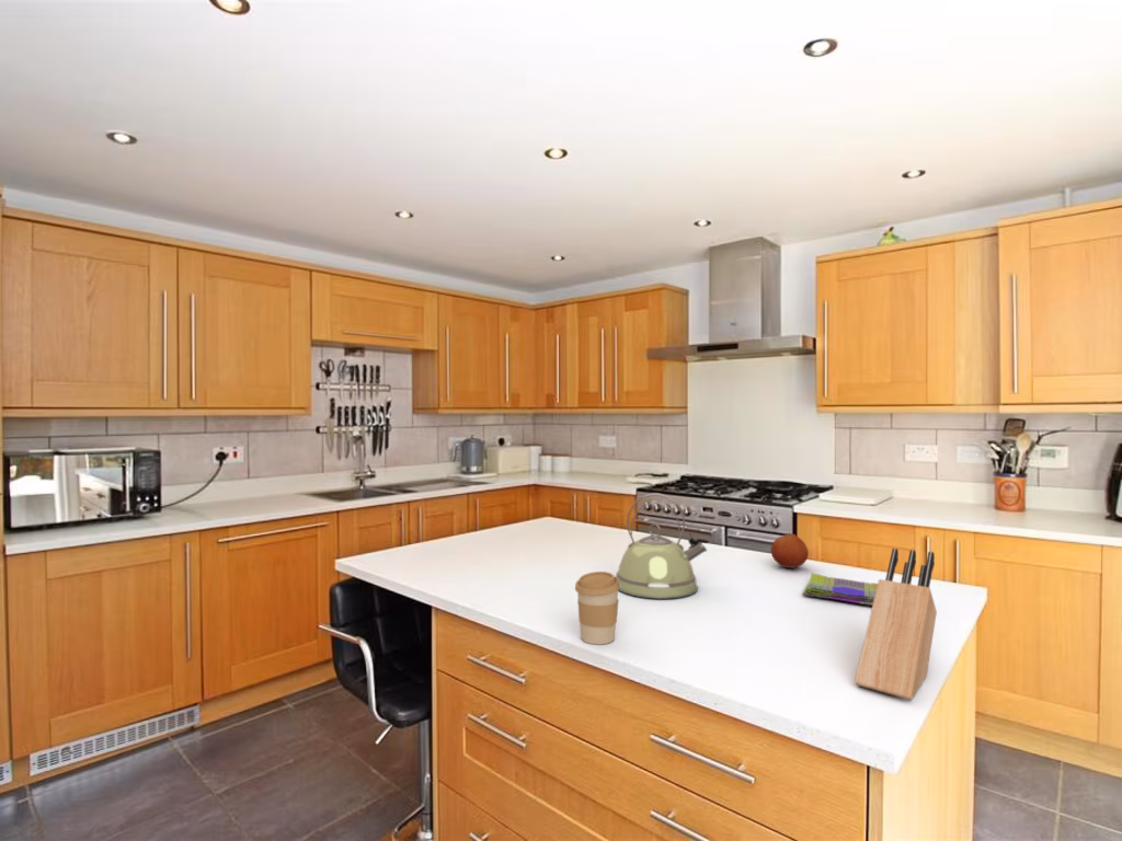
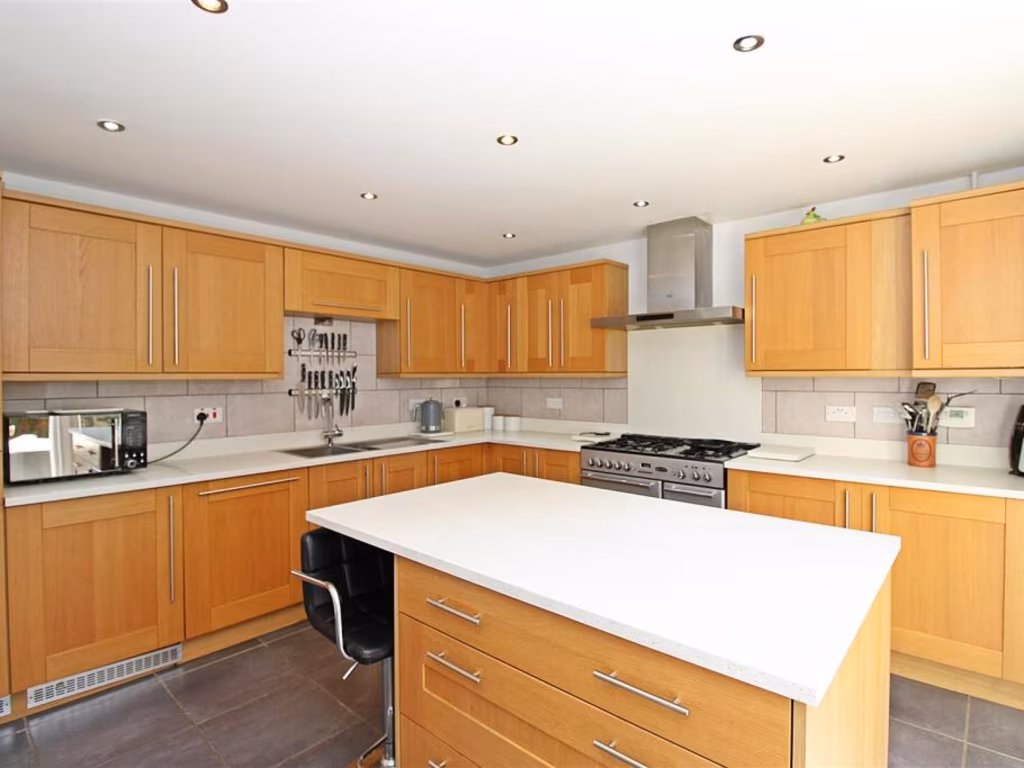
- kettle [615,492,710,600]
- coffee cup [574,571,620,645]
- knife block [854,548,938,701]
- dish towel [801,572,878,607]
- fruit [770,532,810,569]
